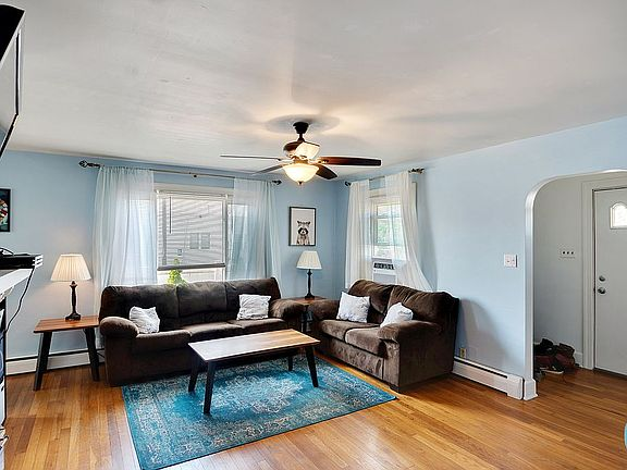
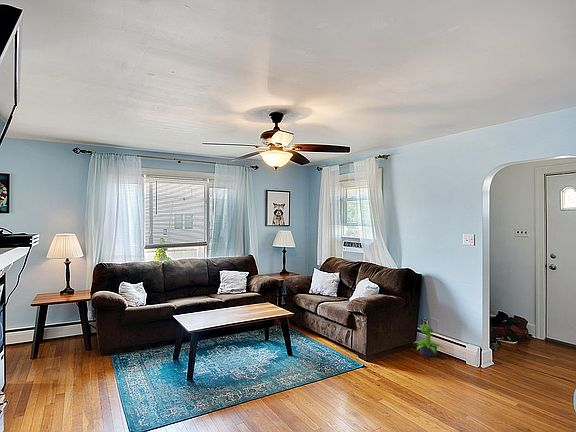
+ potted plant [413,323,446,358]
